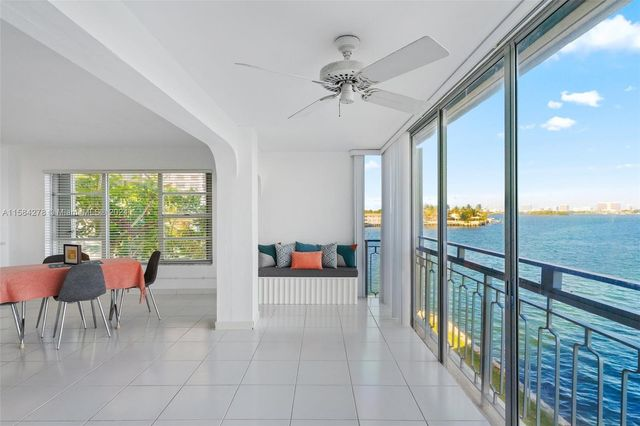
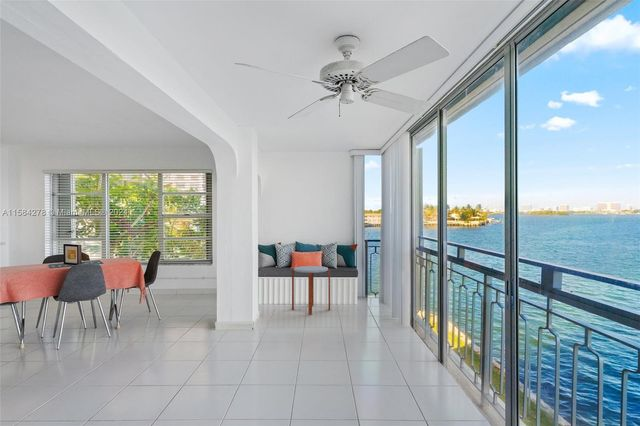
+ side table [291,265,331,316]
